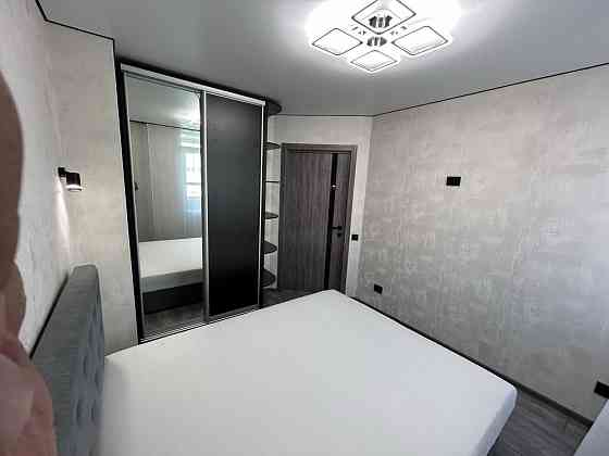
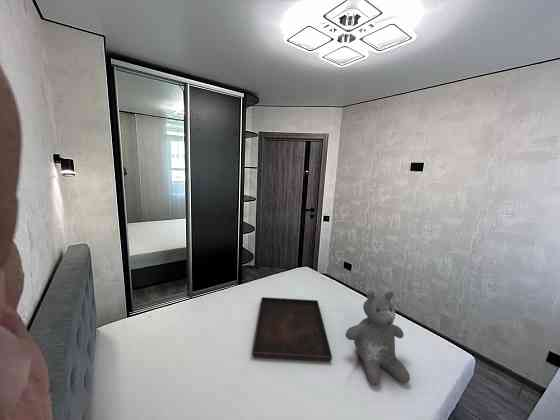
+ teddy bear [345,290,411,386]
+ serving tray [251,296,333,363]
